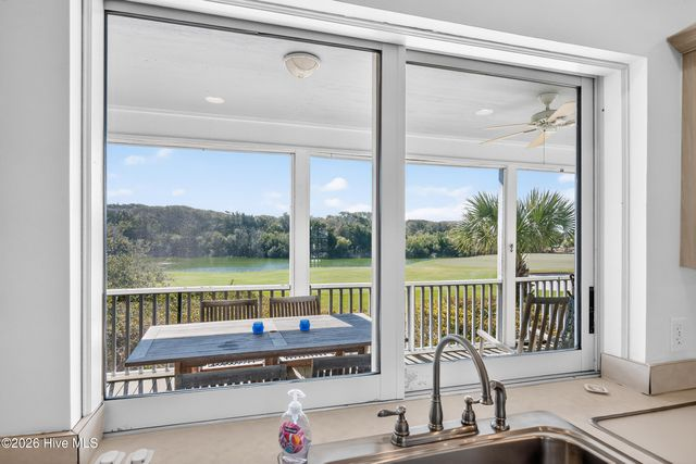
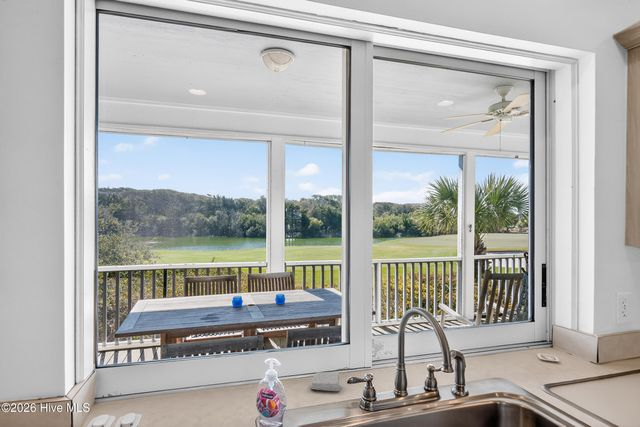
+ soap bar [310,371,341,392]
